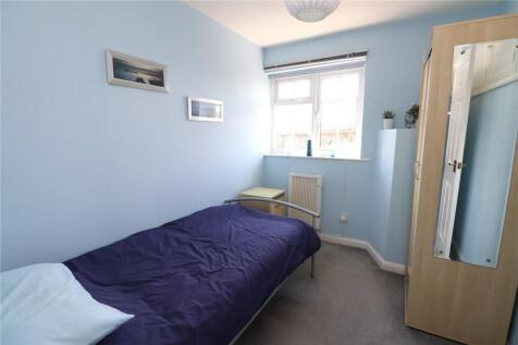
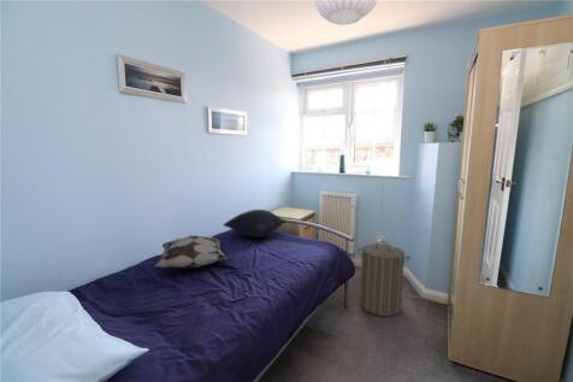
+ laundry hamper [356,240,412,318]
+ decorative pillow [154,234,231,269]
+ pillow [223,208,288,239]
